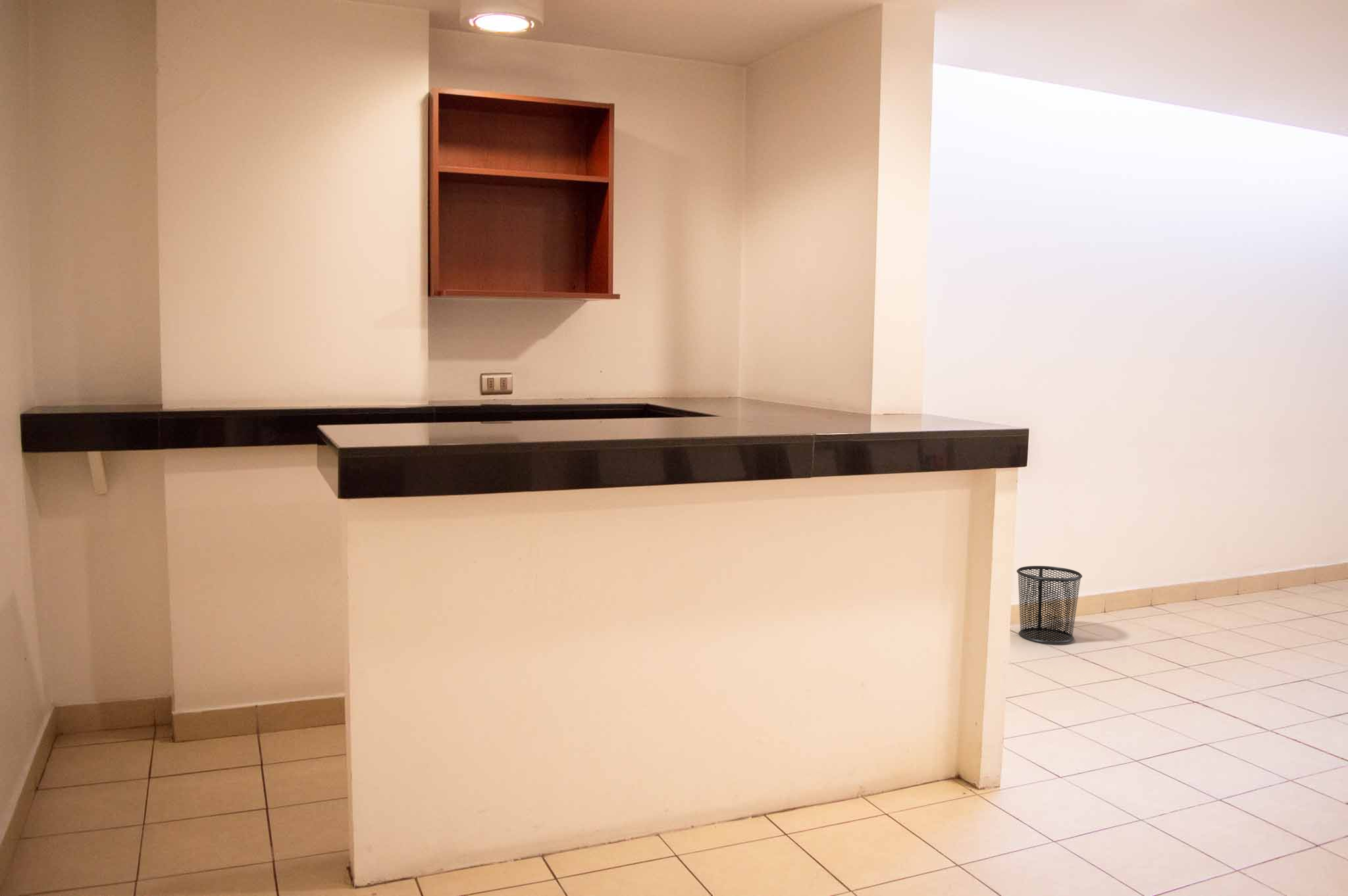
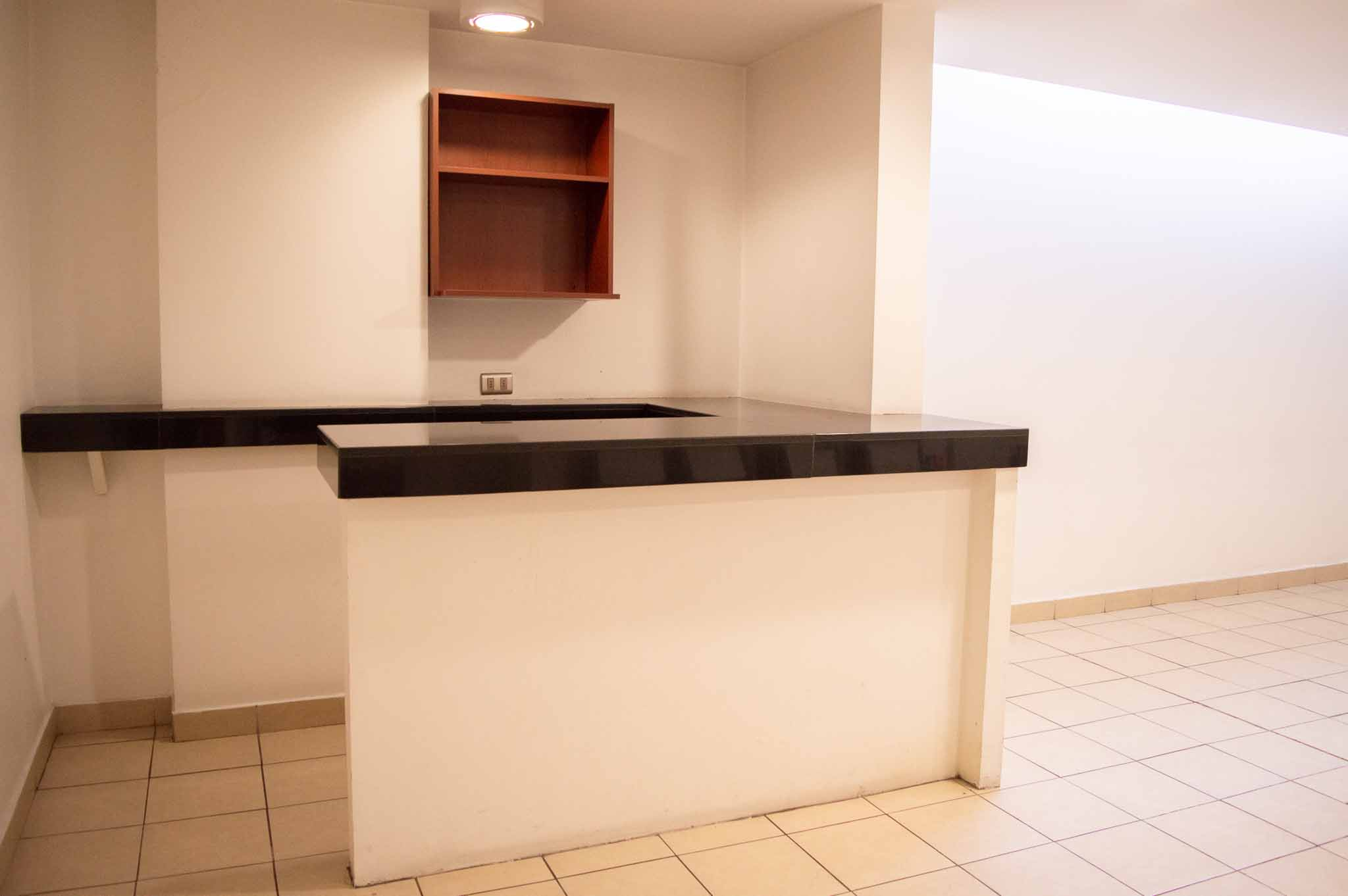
- waste bin [1016,565,1083,645]
